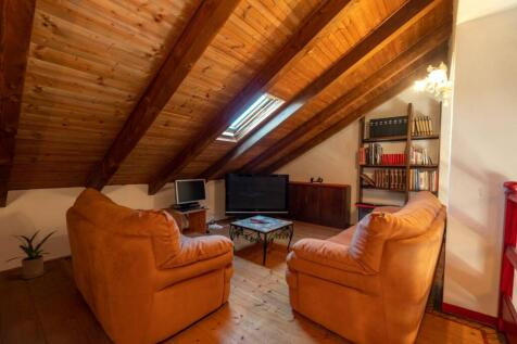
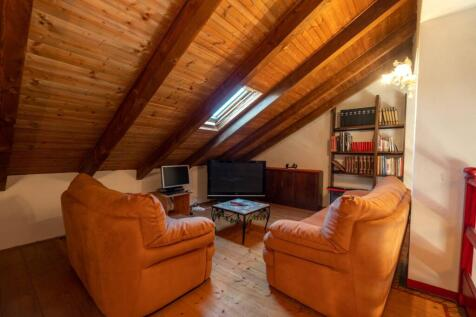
- house plant [4,229,58,280]
